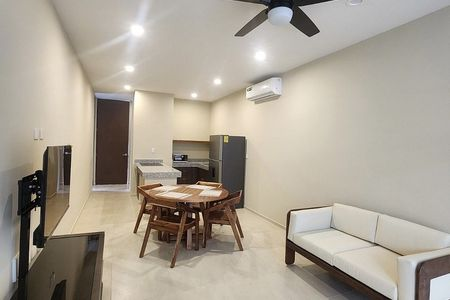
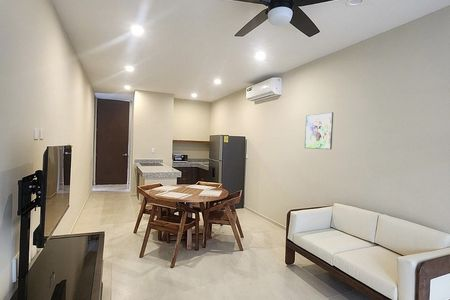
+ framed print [304,111,334,150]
